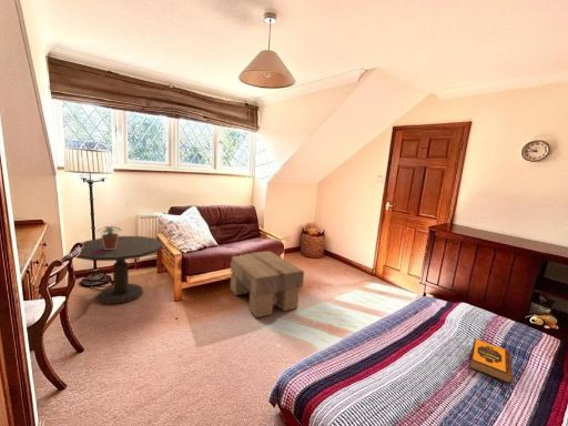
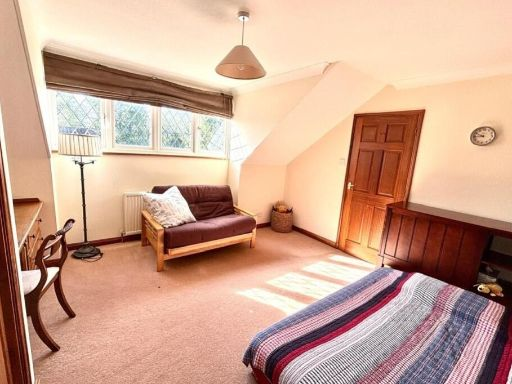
- hardback book [468,337,515,384]
- potted plant [97,225,123,250]
- footstool [230,250,305,318]
- side table [69,235,164,305]
